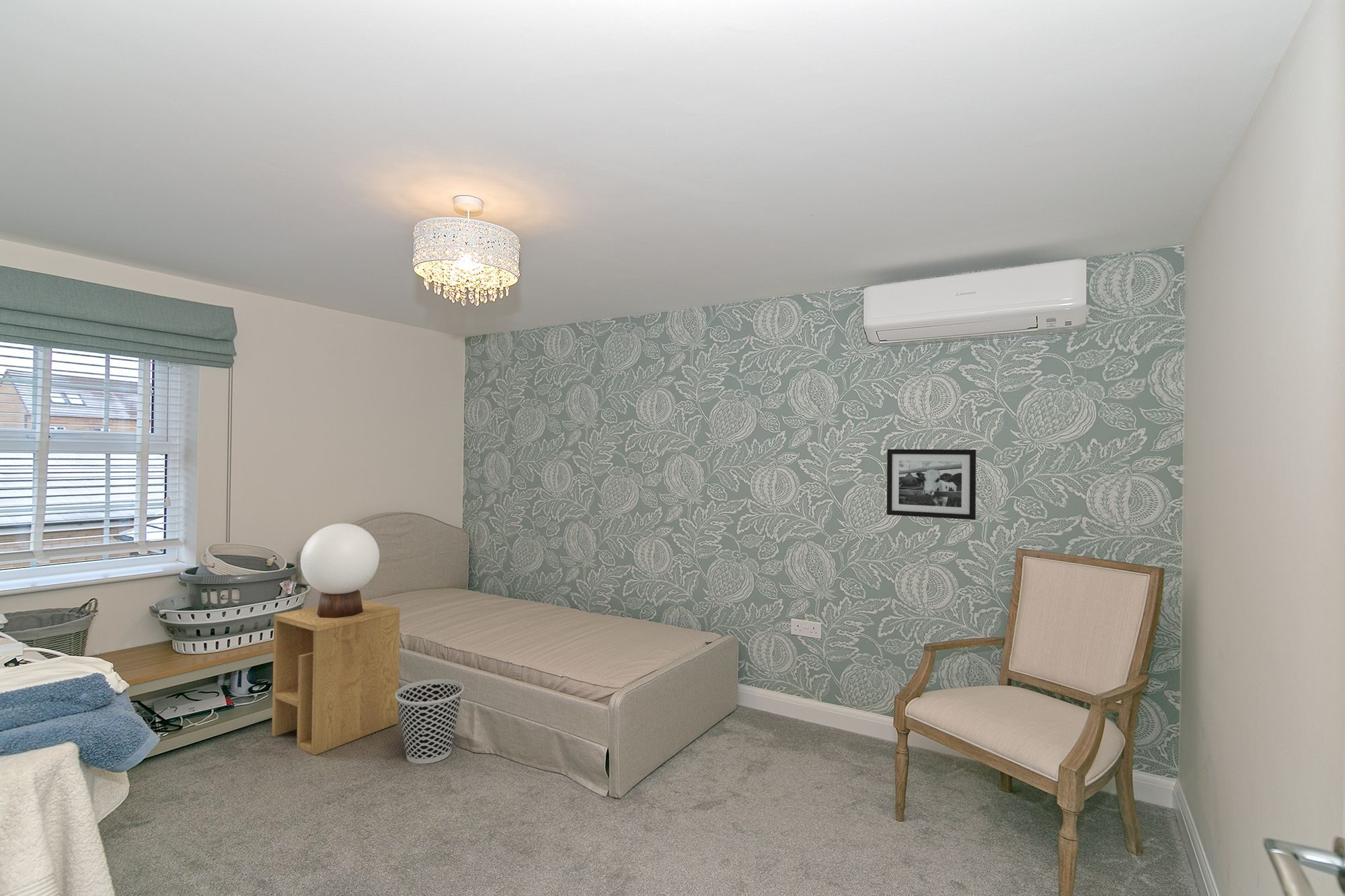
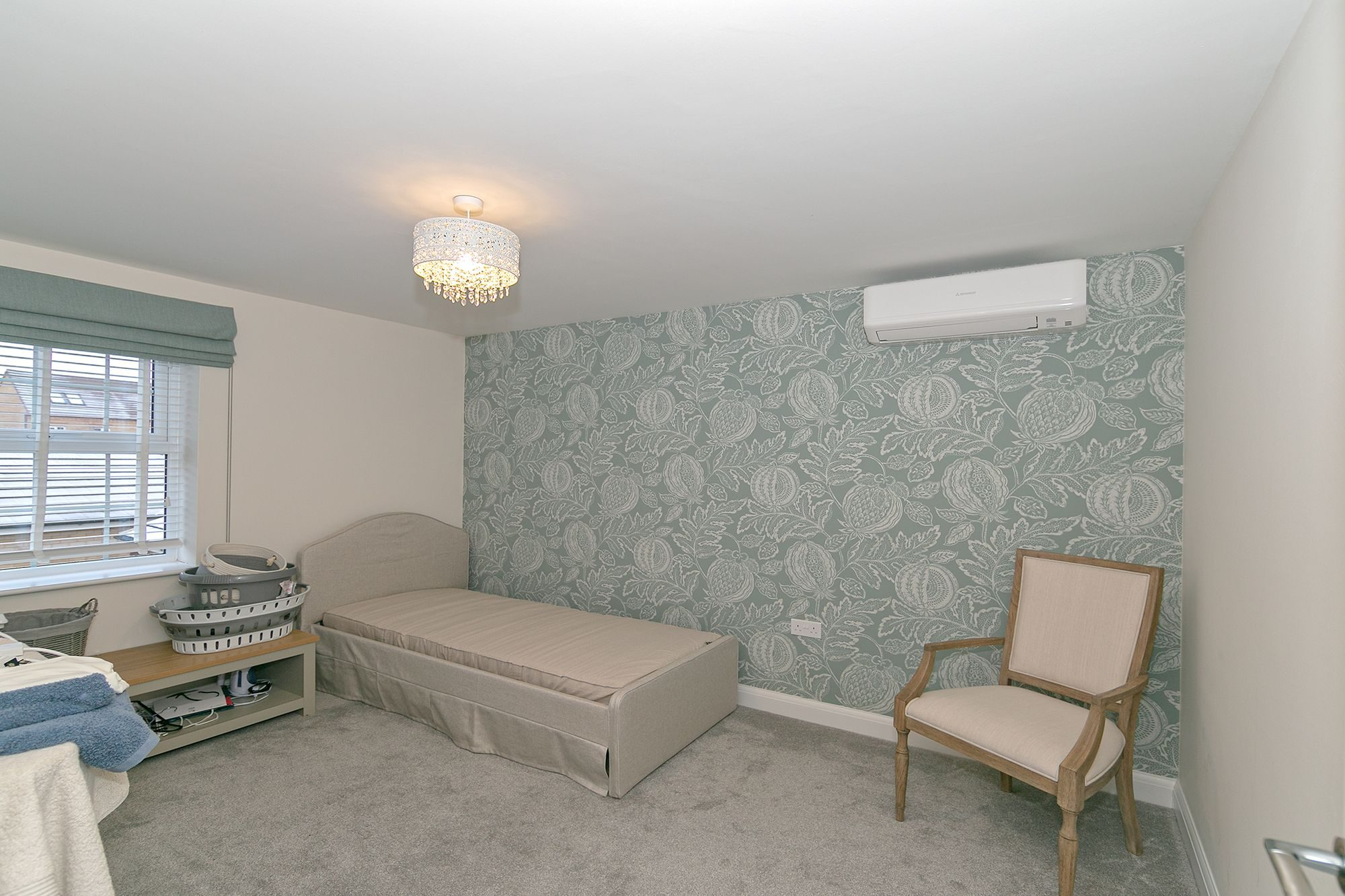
- table lamp [300,523,380,618]
- wastebasket [395,679,465,764]
- side table [271,599,400,756]
- picture frame [886,448,976,520]
